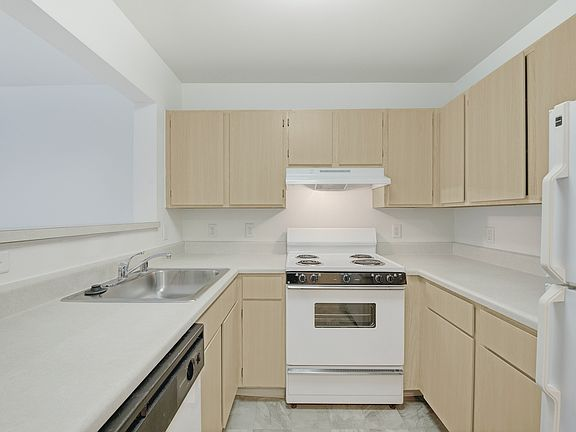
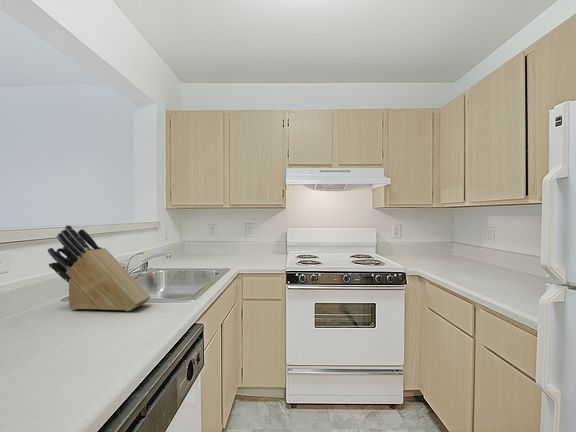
+ knife block [47,224,152,312]
